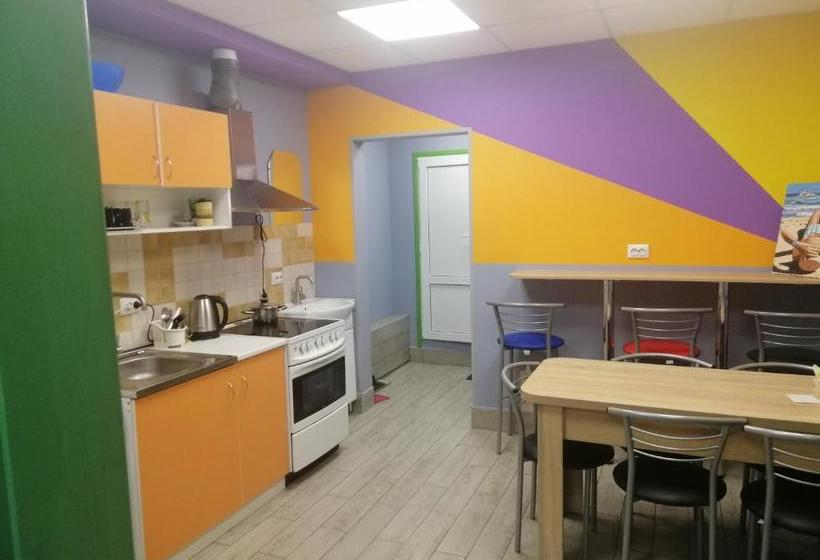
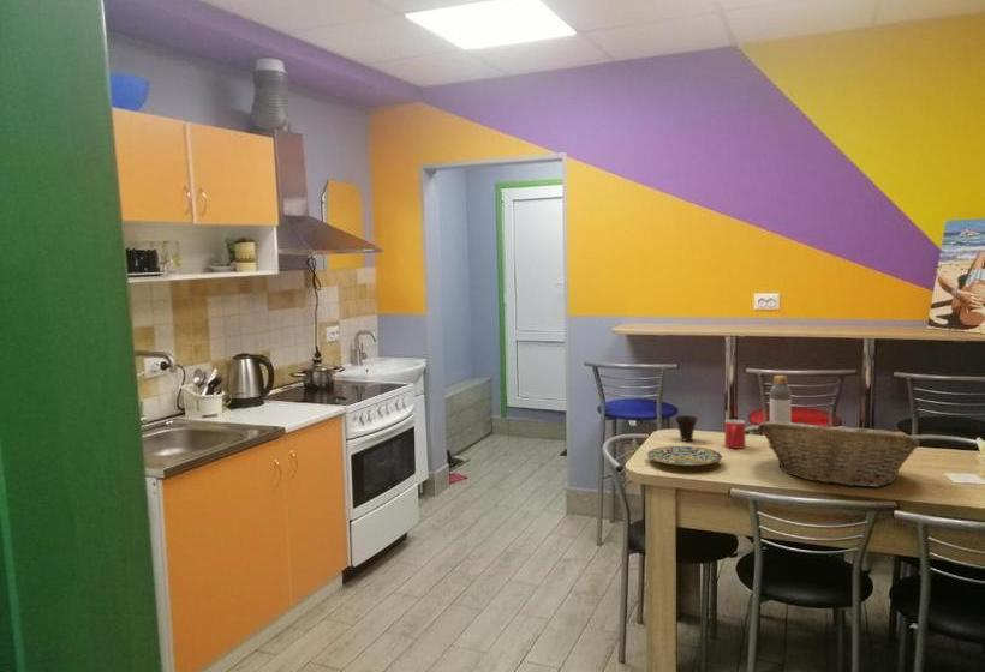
+ plate [645,445,723,467]
+ fruit basket [757,419,920,488]
+ bottle [769,374,793,422]
+ cup [674,414,699,442]
+ mug [723,419,746,450]
